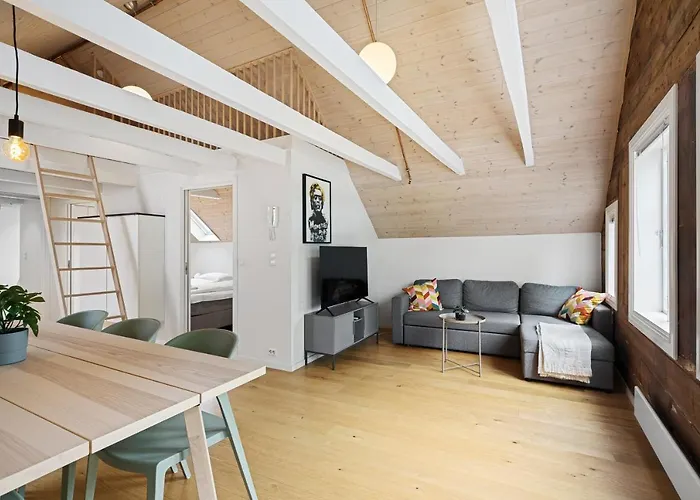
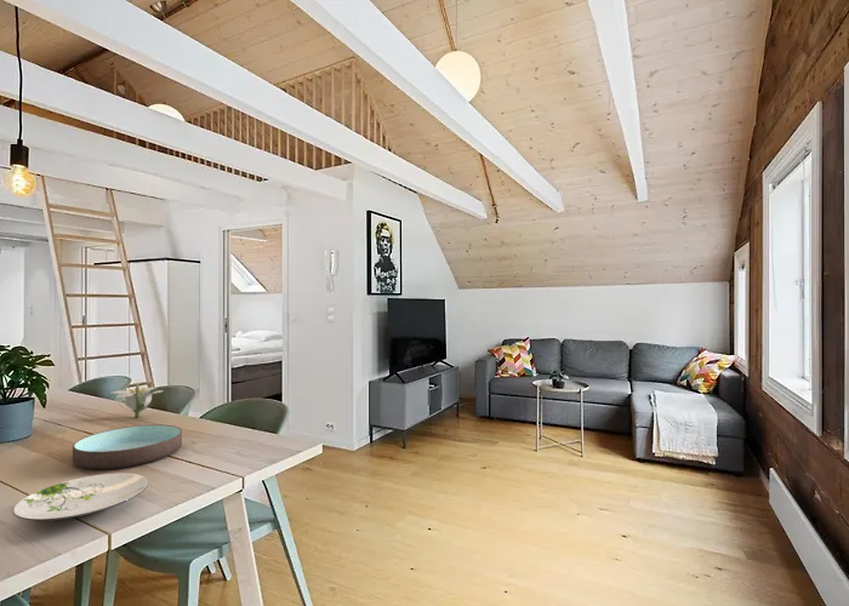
+ plate [12,473,149,521]
+ bowl [72,423,183,470]
+ flower [110,382,165,418]
